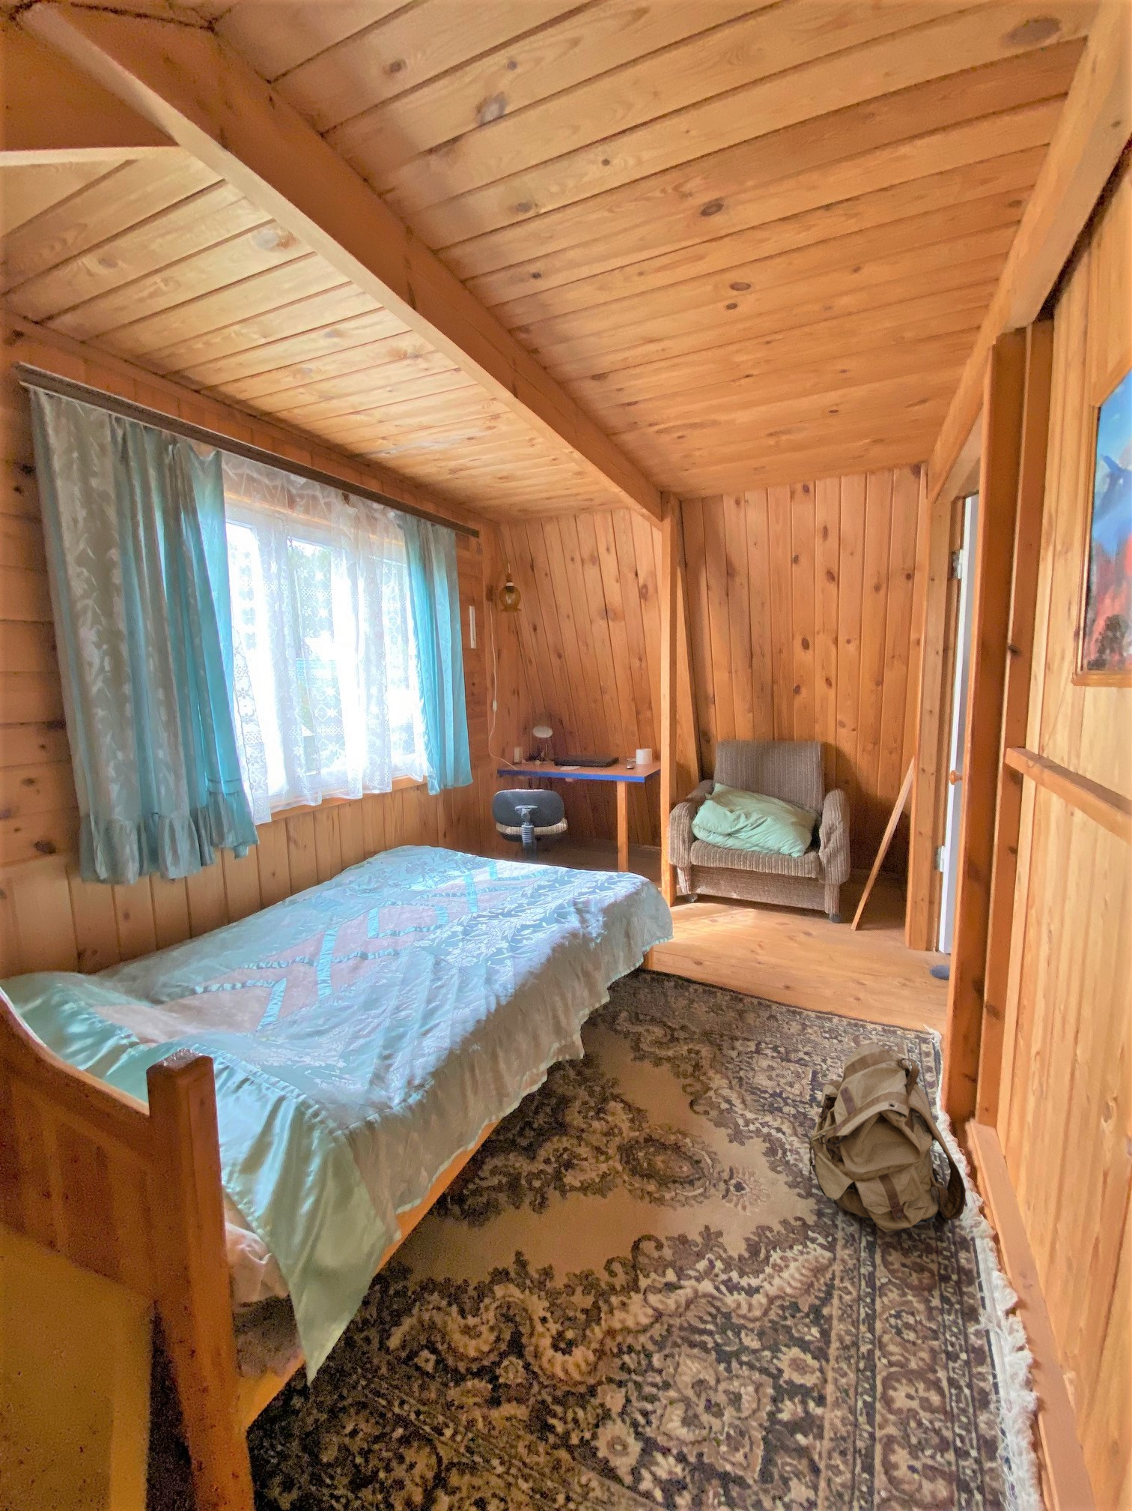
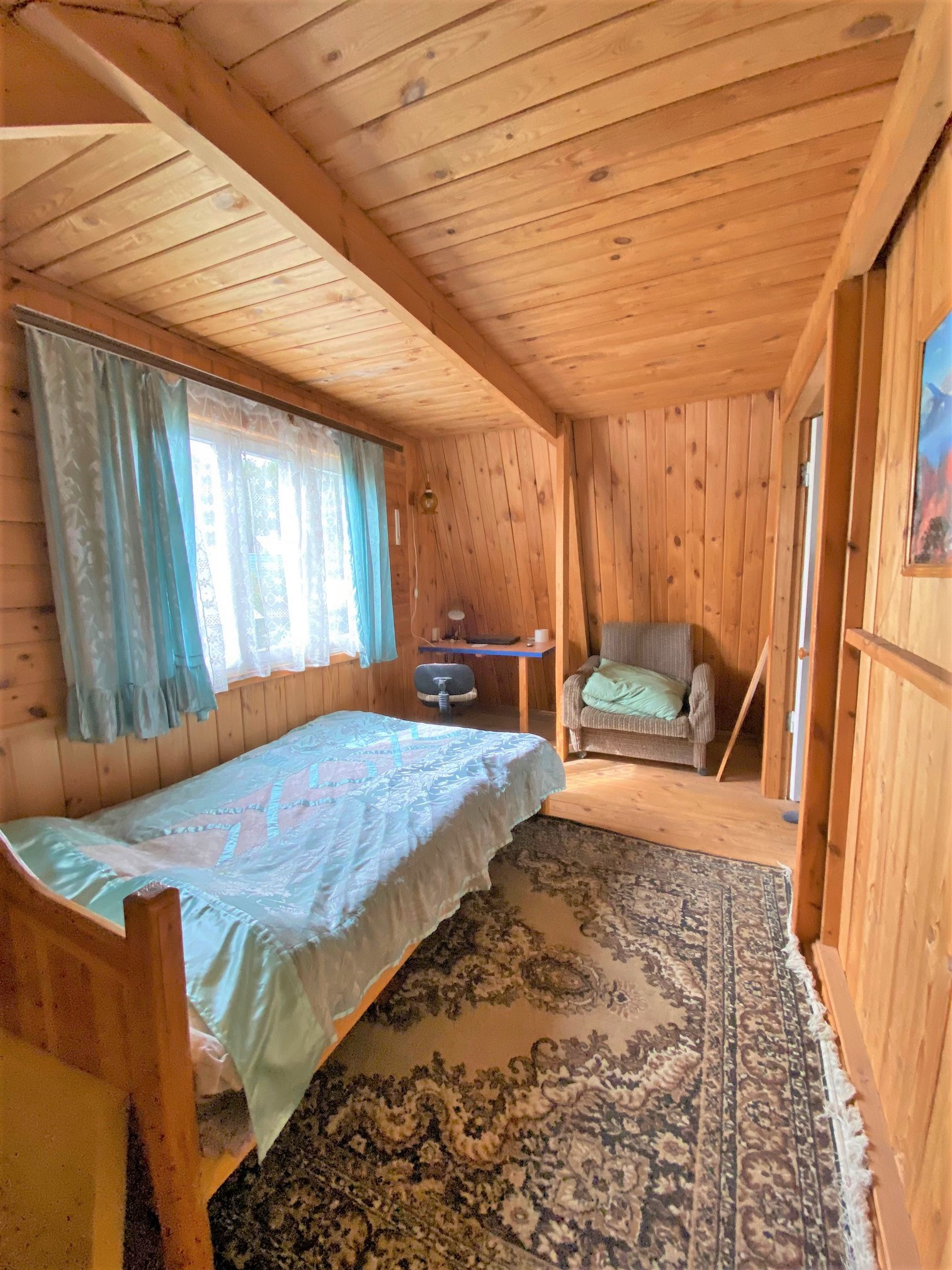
- backpack [807,1042,967,1233]
